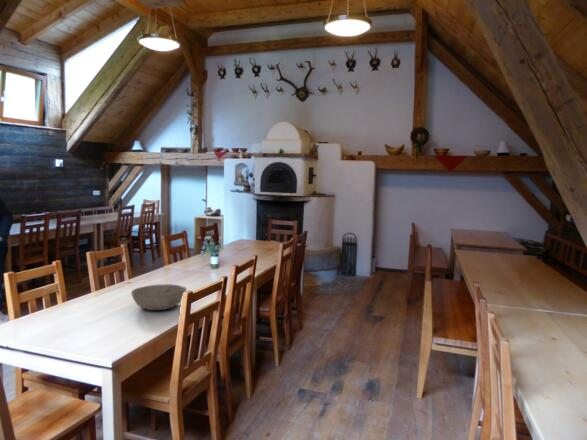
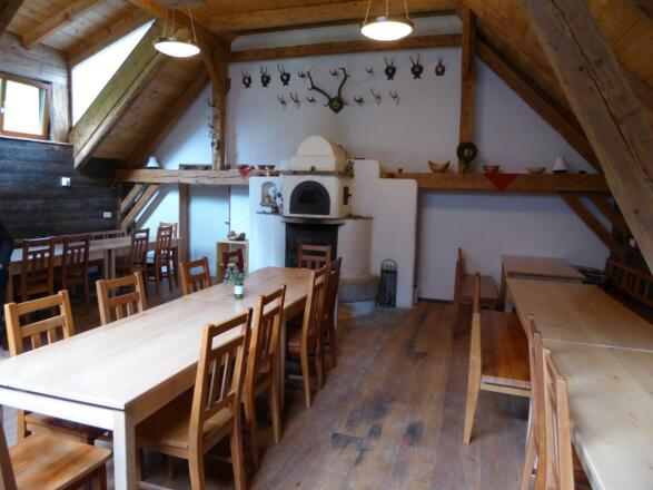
- bowl [130,283,187,311]
